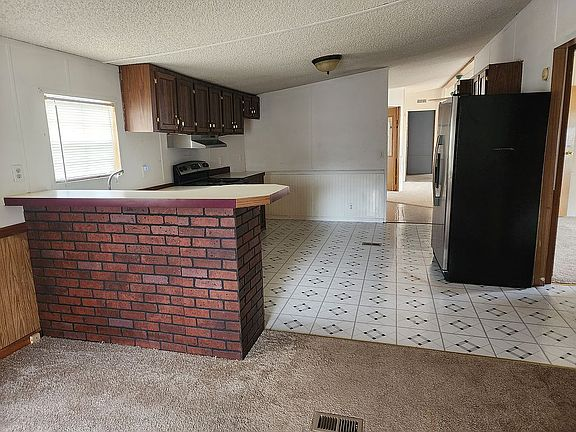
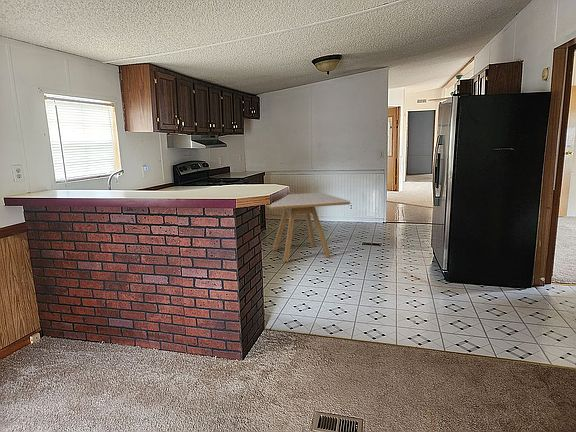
+ dining table [265,192,351,263]
